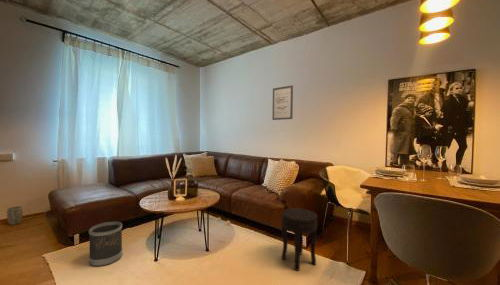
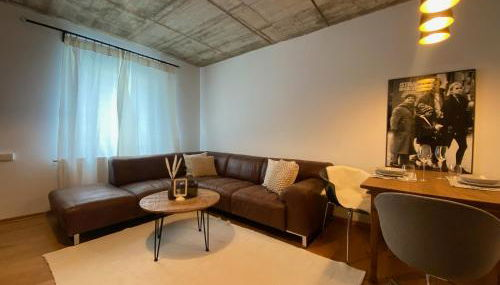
- wall art [271,84,294,121]
- side table [281,207,318,272]
- plant pot [6,205,24,226]
- wastebasket [88,221,123,267]
